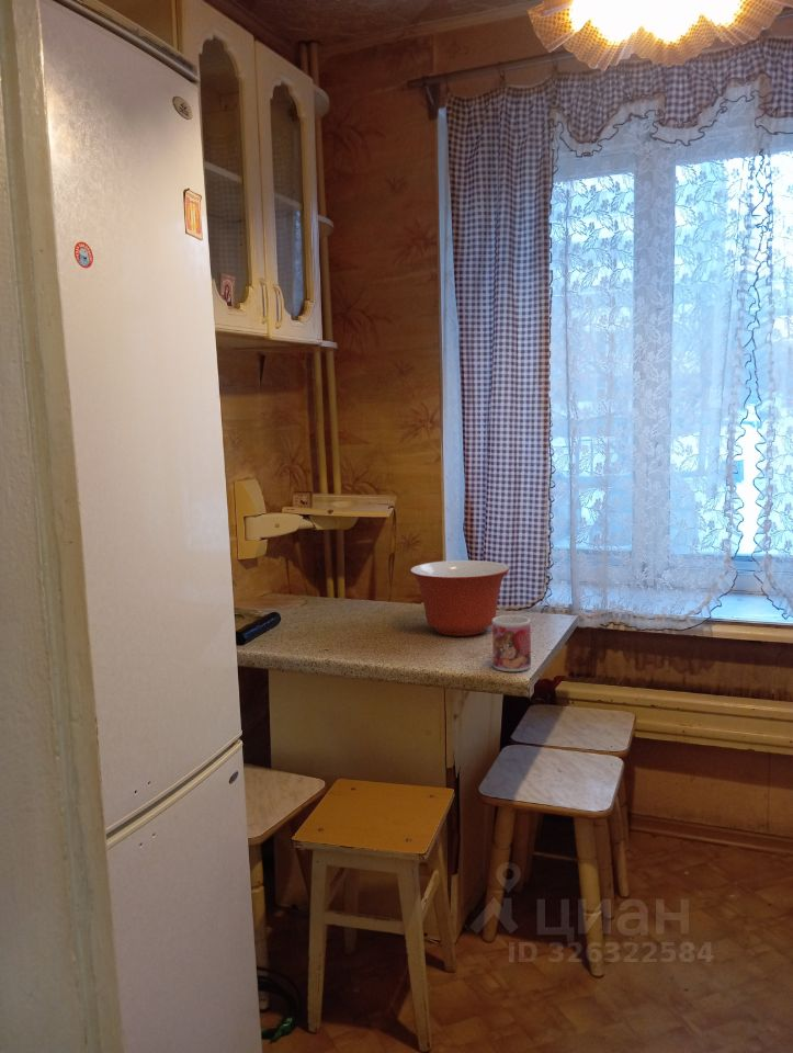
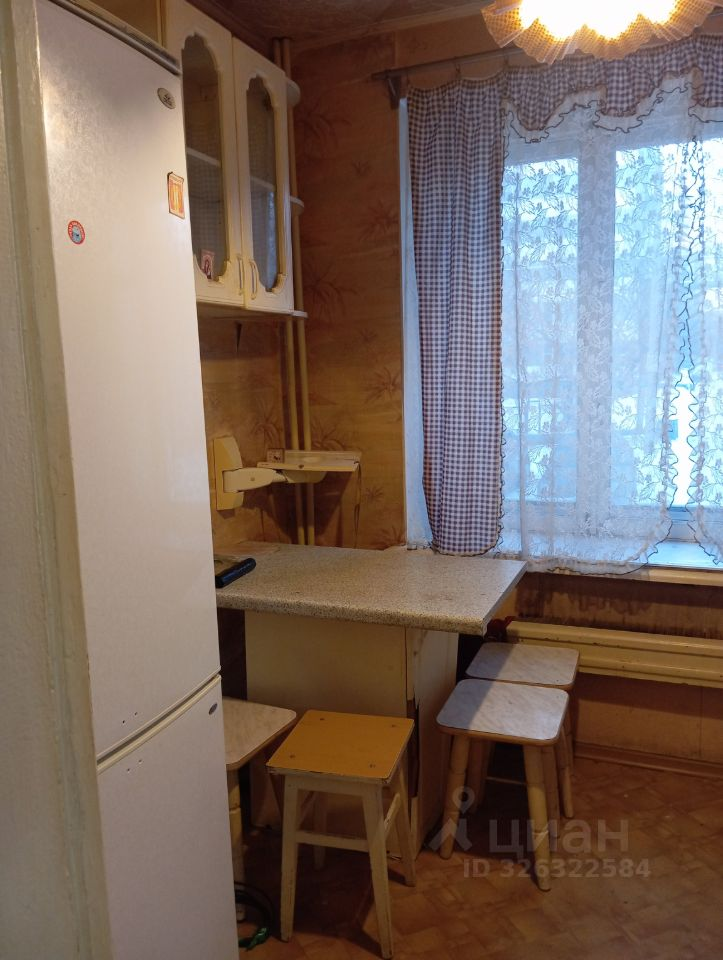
- mug [491,614,532,672]
- mixing bowl [409,559,510,637]
